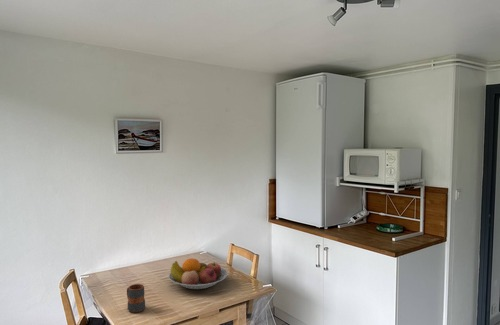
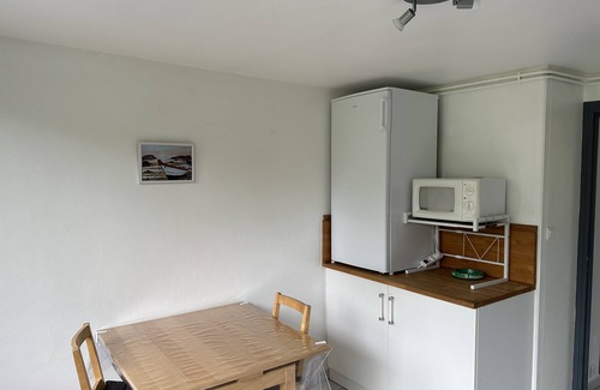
- fruit bowl [168,257,228,290]
- mug [126,283,146,314]
